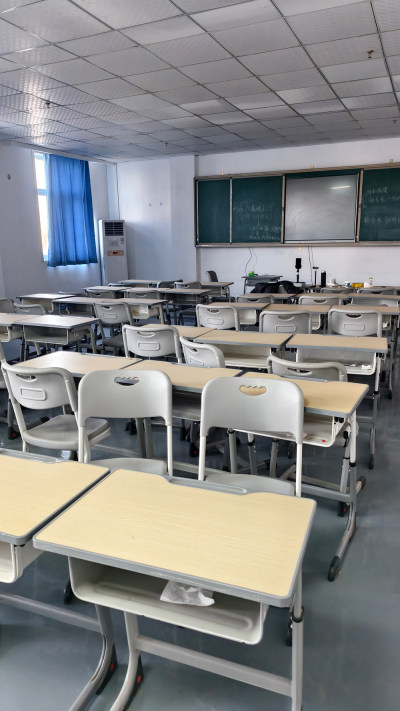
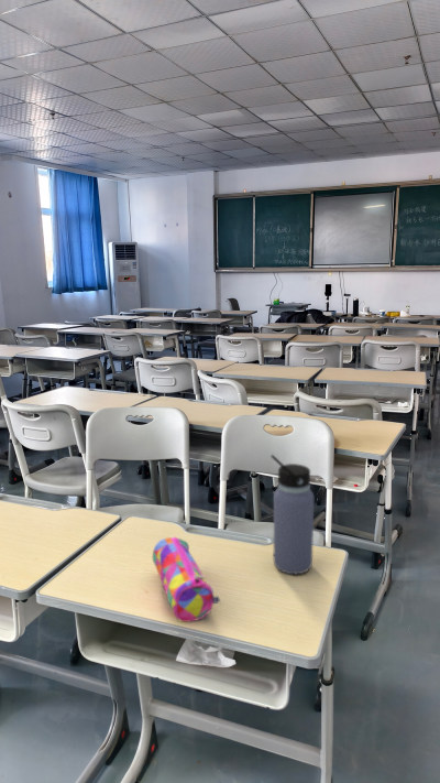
+ pencil case [152,536,221,623]
+ water bottle [270,454,315,575]
